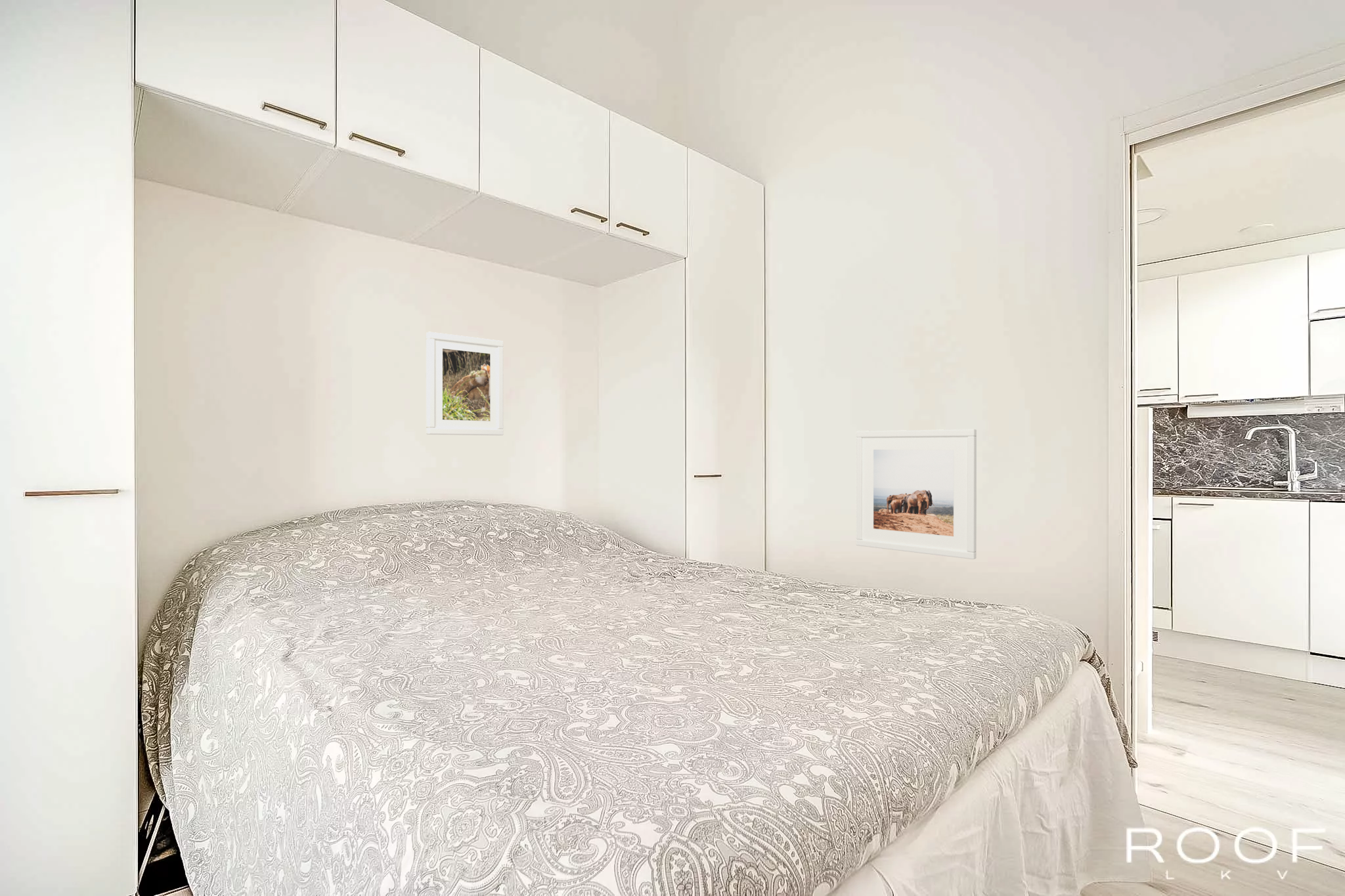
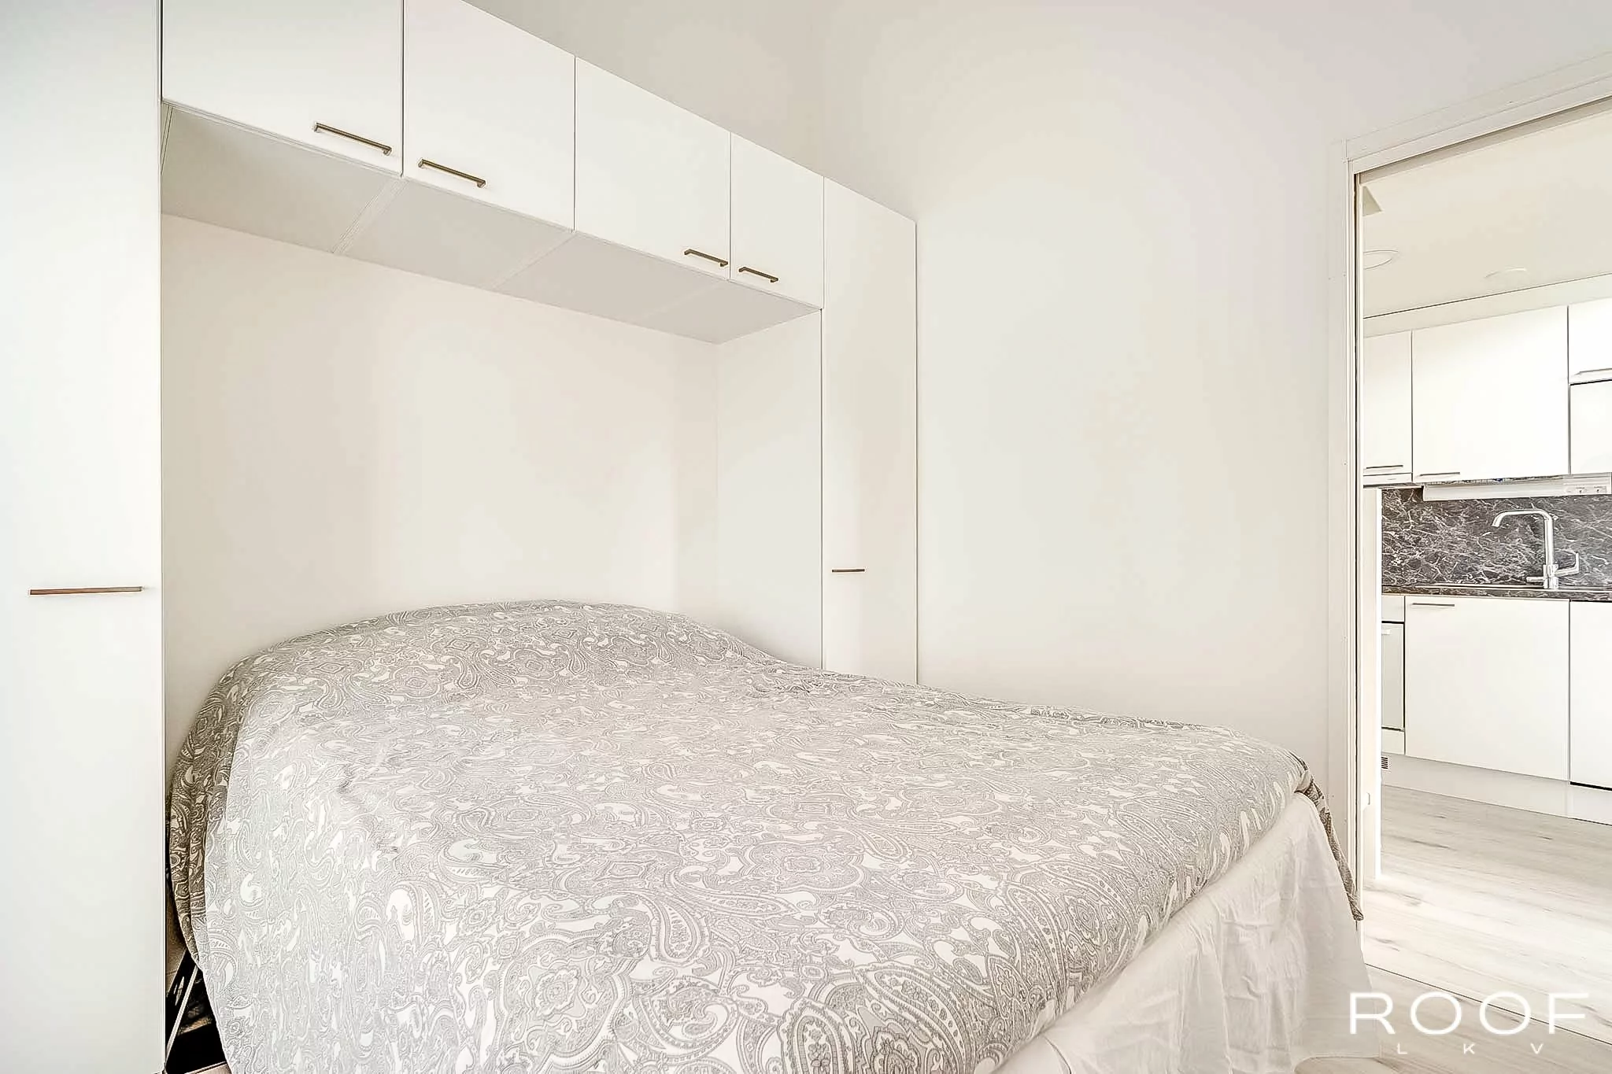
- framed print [856,429,977,560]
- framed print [426,331,504,436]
